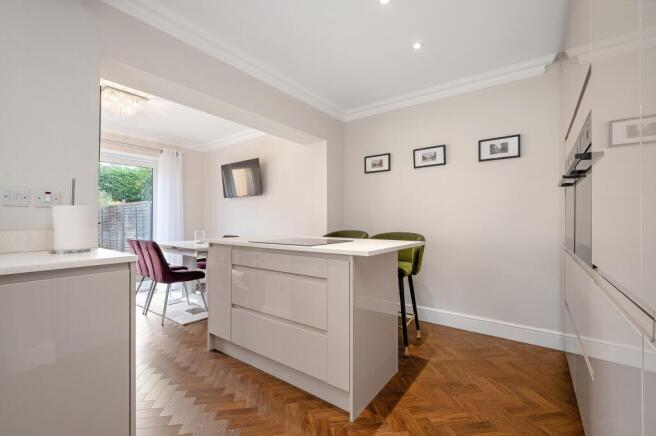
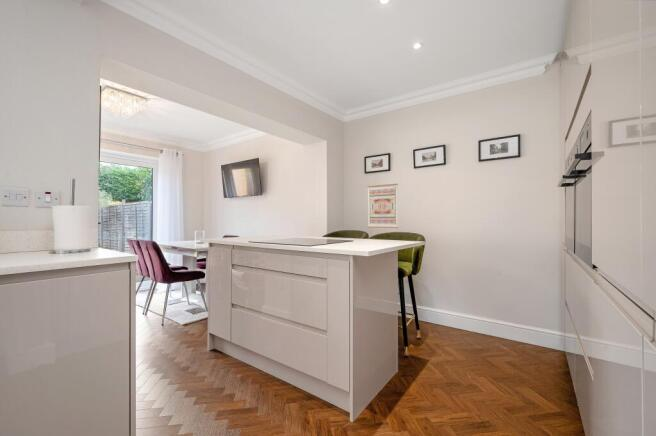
+ wall art [367,183,399,229]
